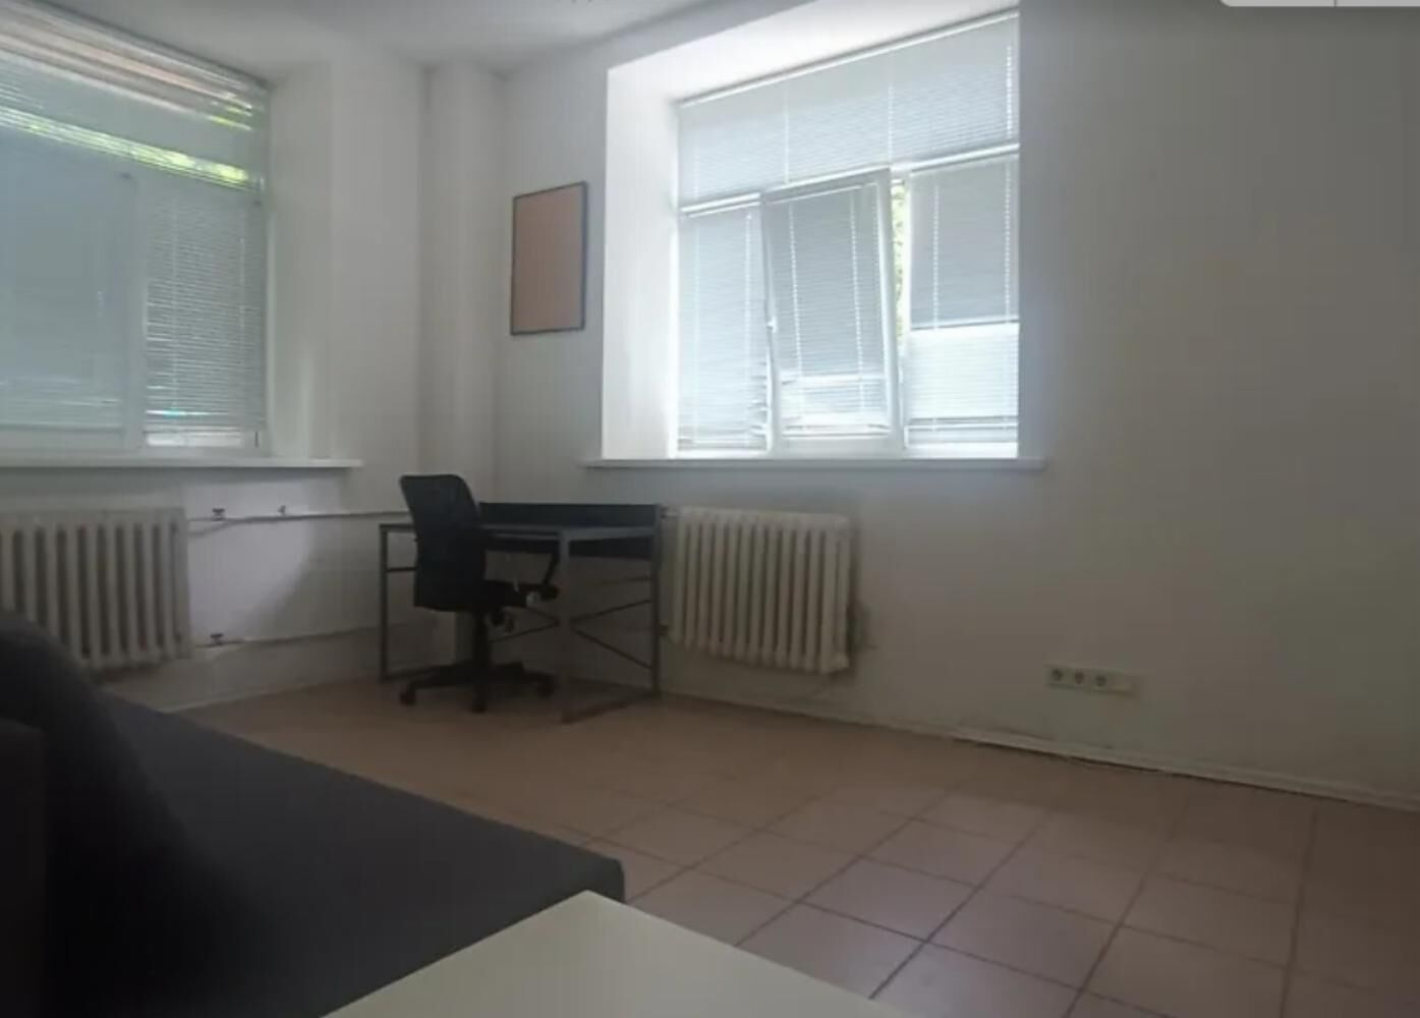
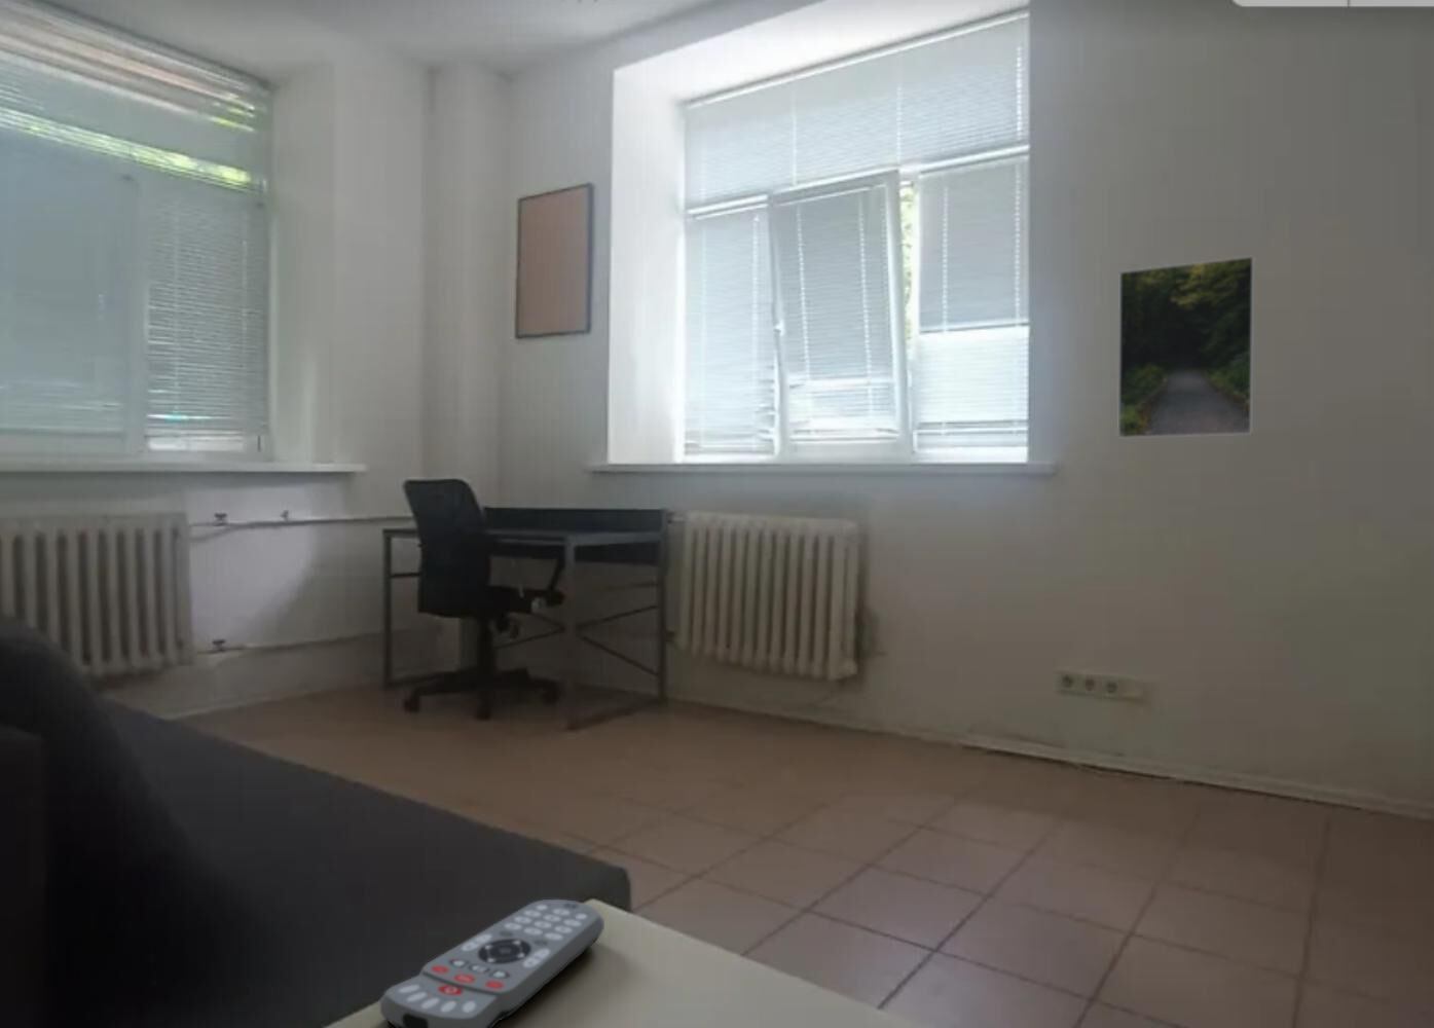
+ remote control [379,899,605,1028]
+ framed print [1116,255,1256,439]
